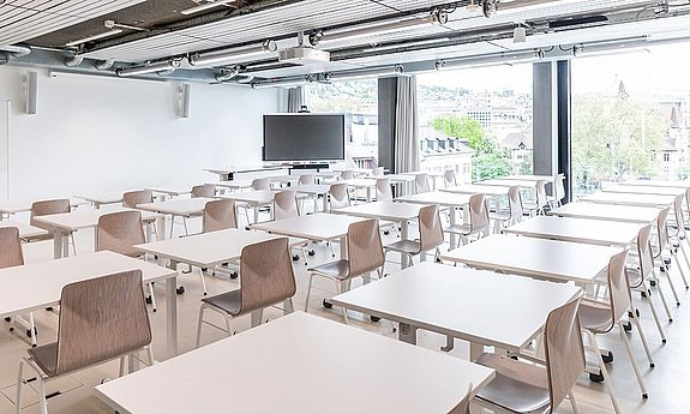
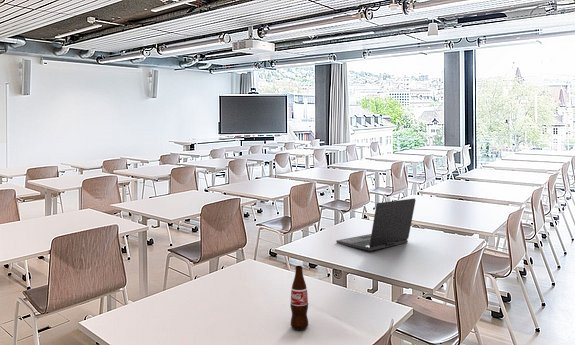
+ bottle [289,265,309,331]
+ laptop [335,197,416,252]
